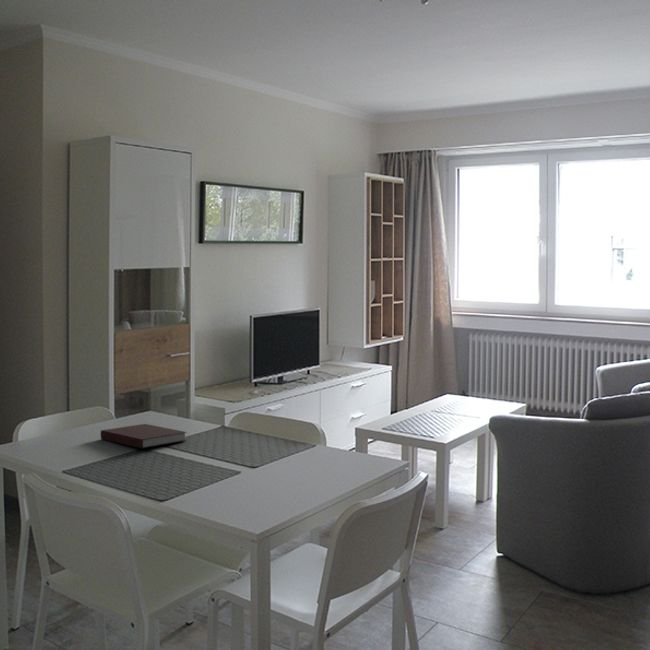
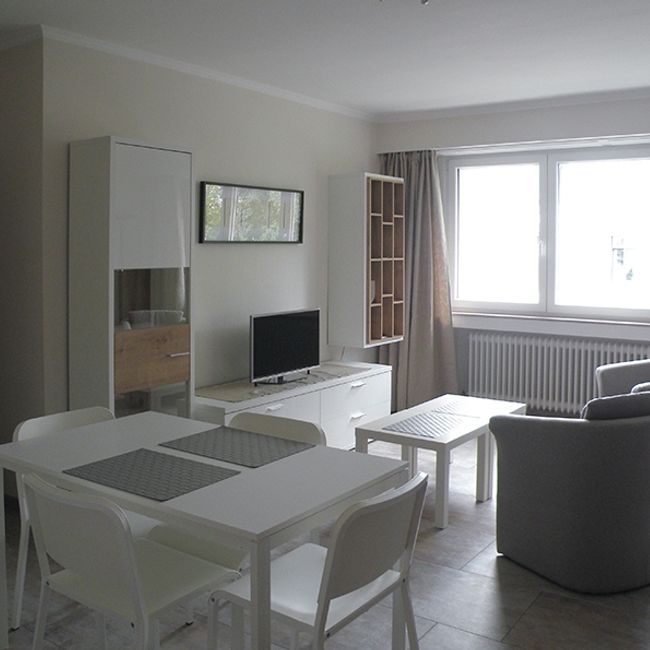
- notebook [100,423,188,449]
